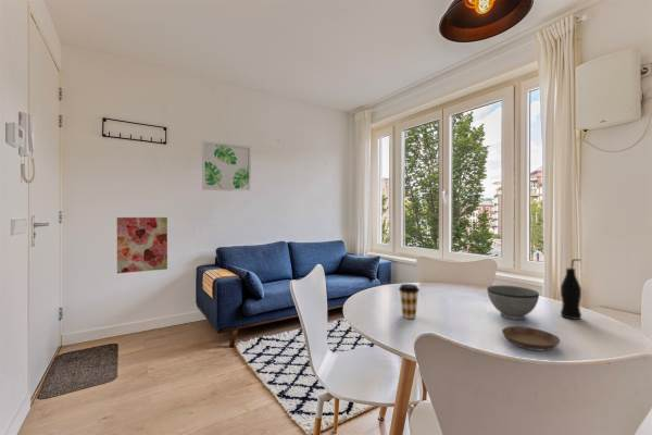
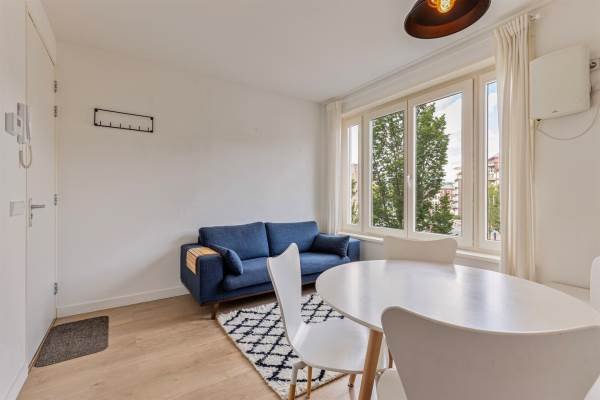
- bottle [560,258,582,321]
- wall art [201,140,252,192]
- coffee cup [398,283,421,320]
- wall art [116,216,168,274]
- bowl [486,284,540,321]
- saucer [501,325,562,351]
